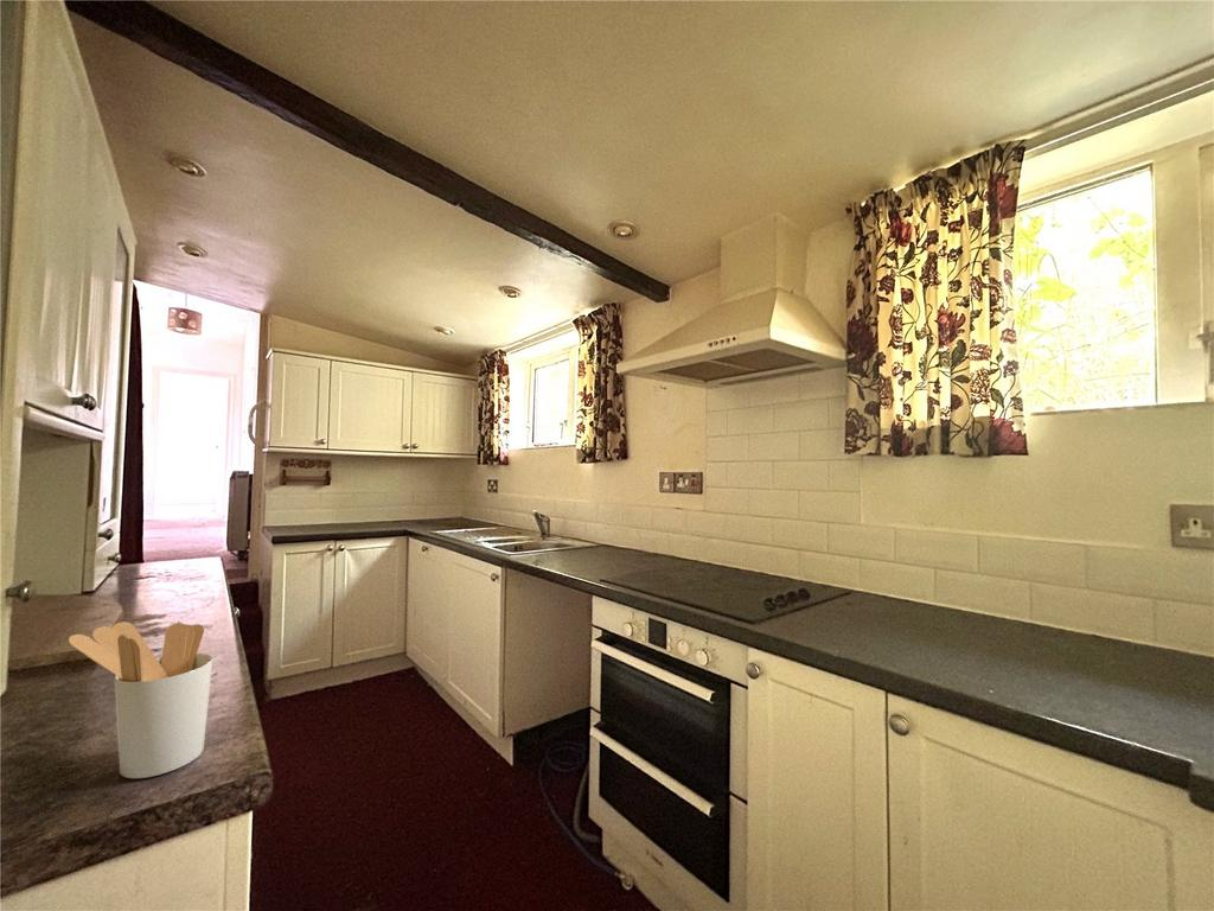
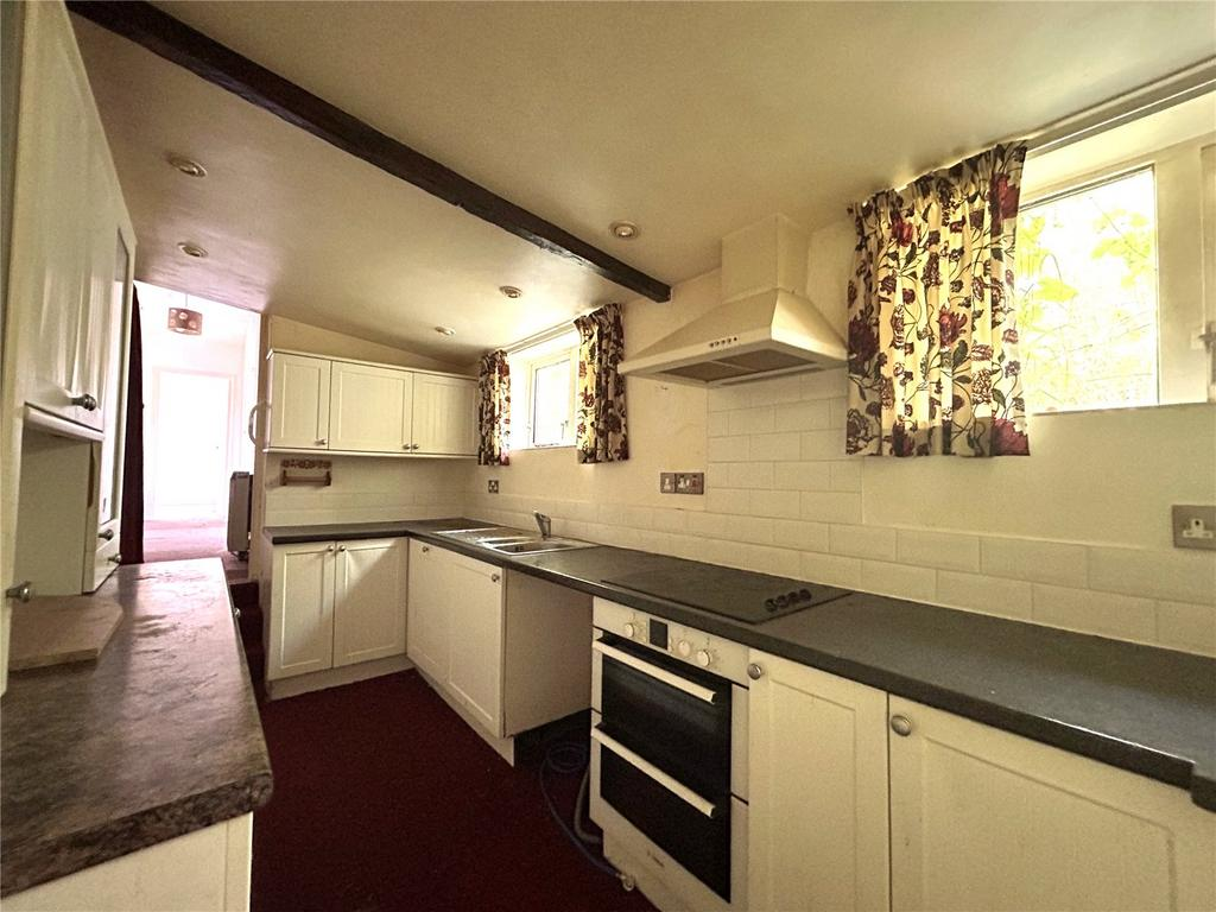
- utensil holder [68,620,213,779]
